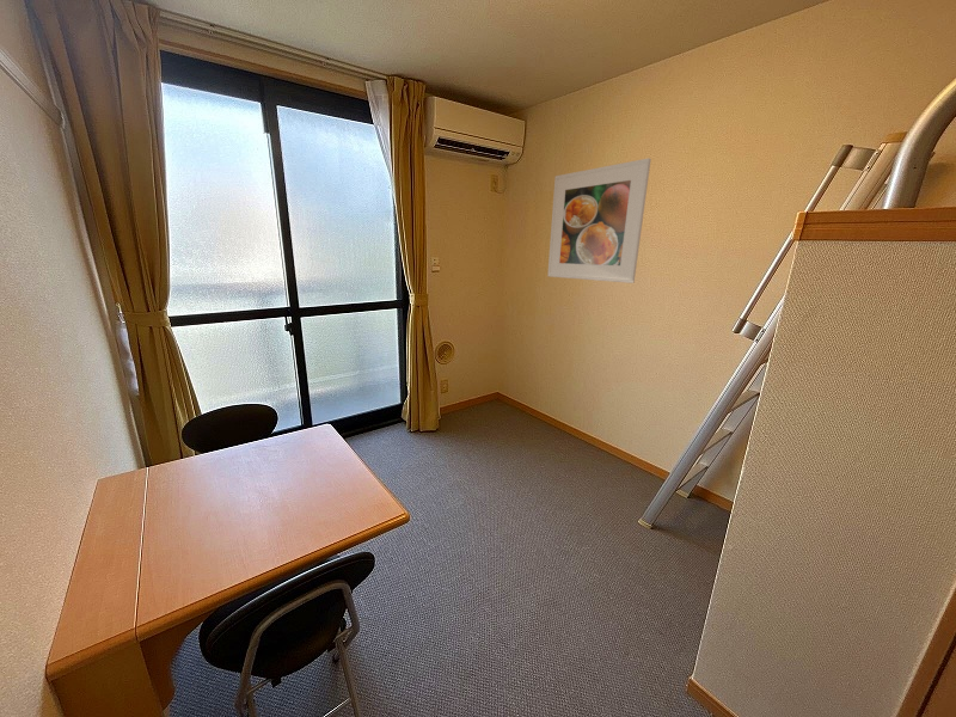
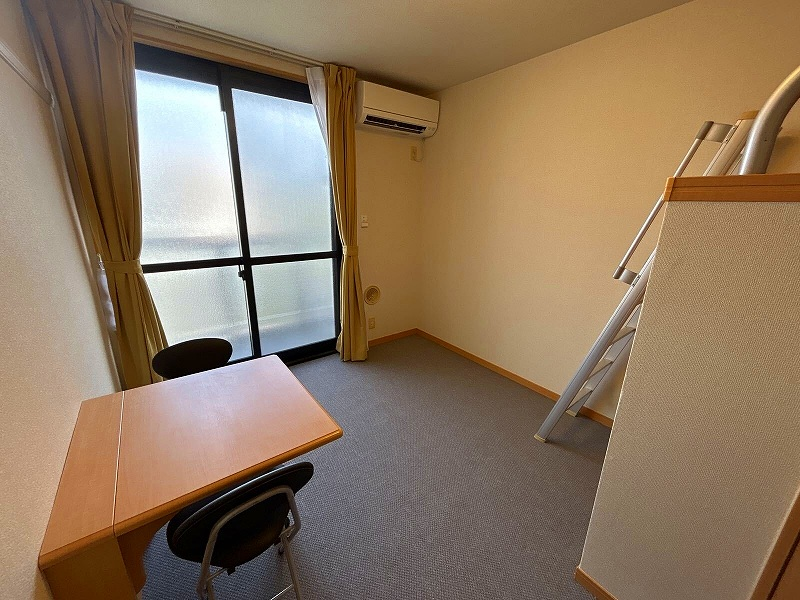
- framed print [546,158,652,284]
